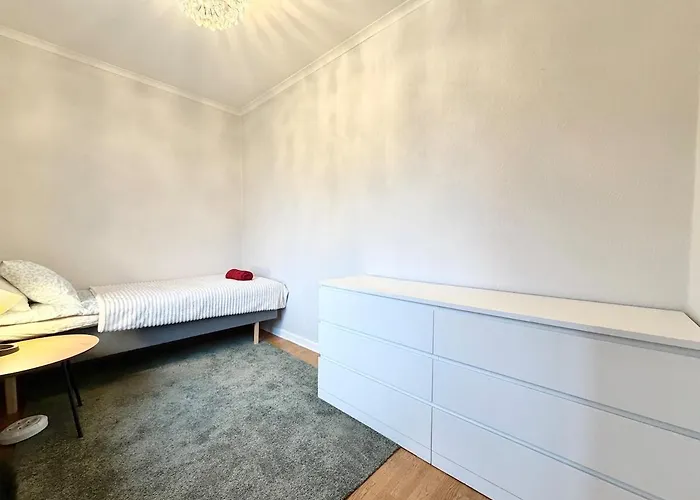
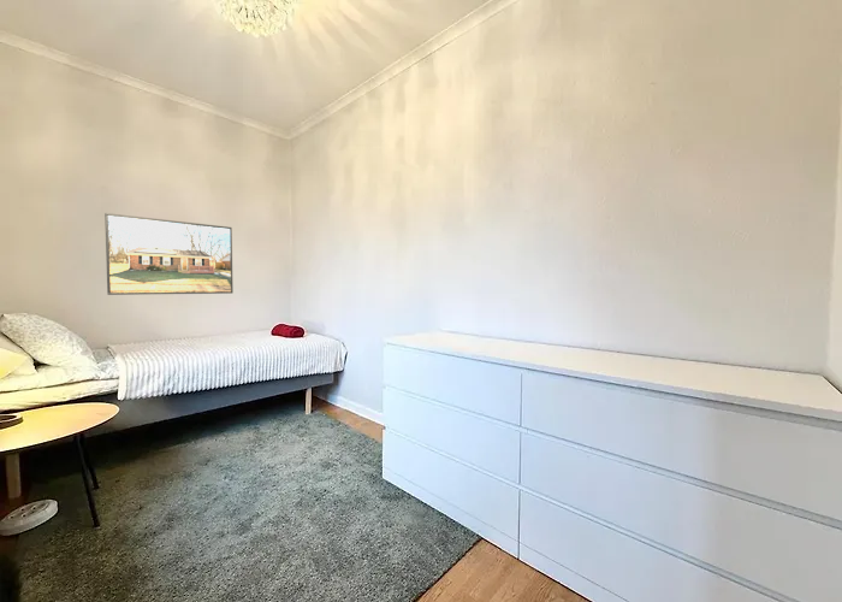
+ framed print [103,212,235,296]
